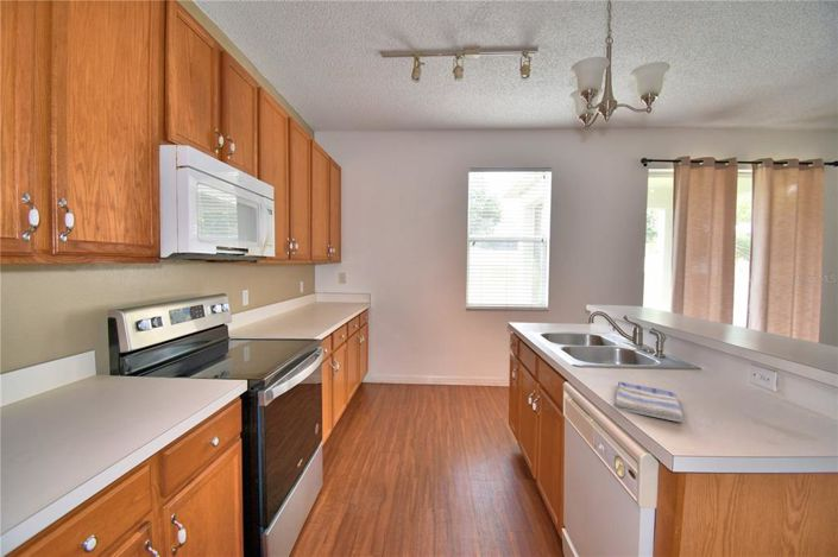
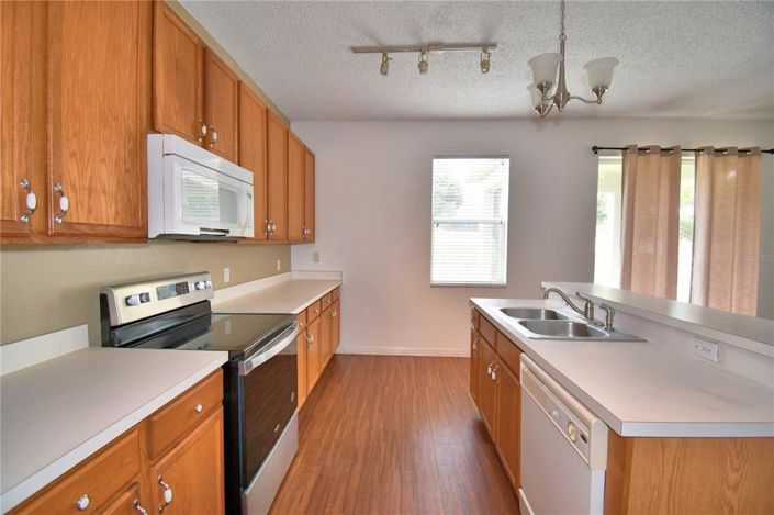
- dish towel [611,380,685,423]
